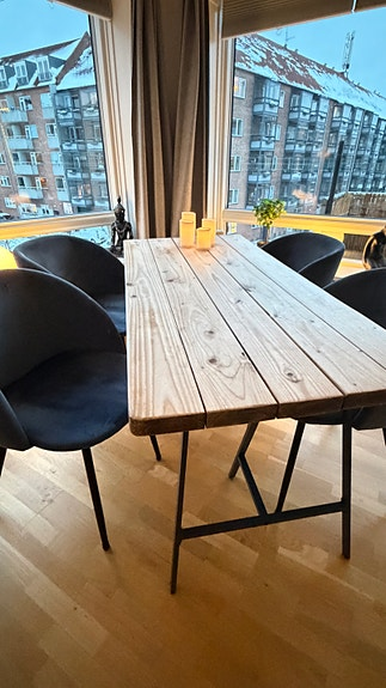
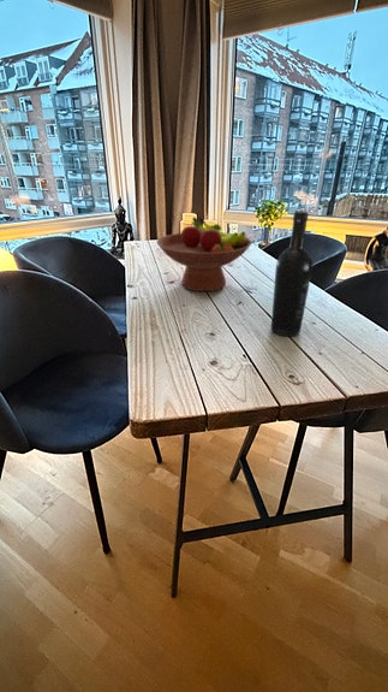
+ fruit bowl [155,215,253,292]
+ wine bottle [270,209,314,338]
